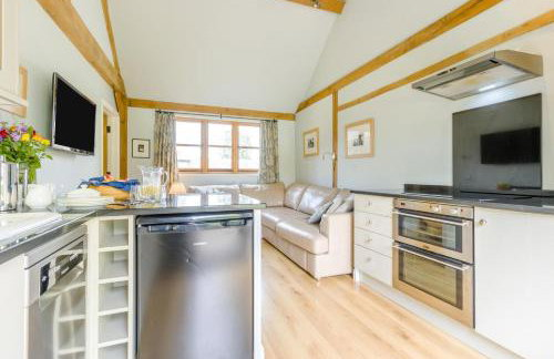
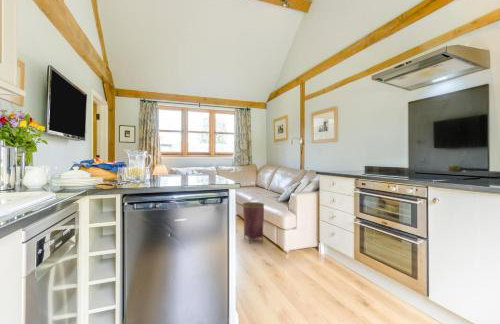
+ woven basket [242,201,265,244]
